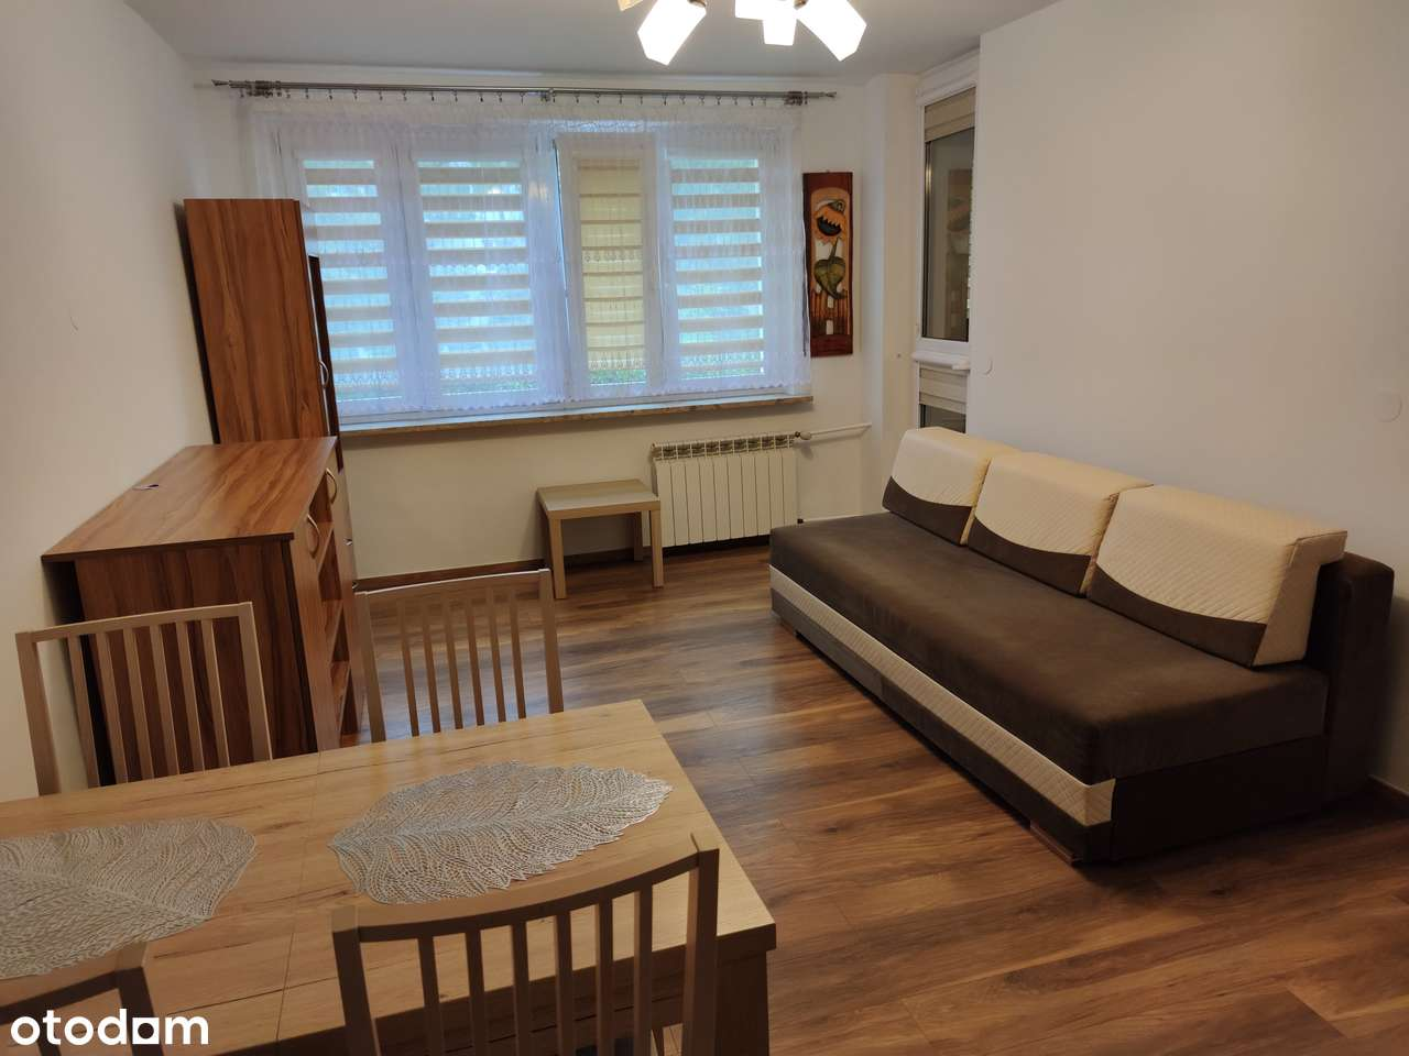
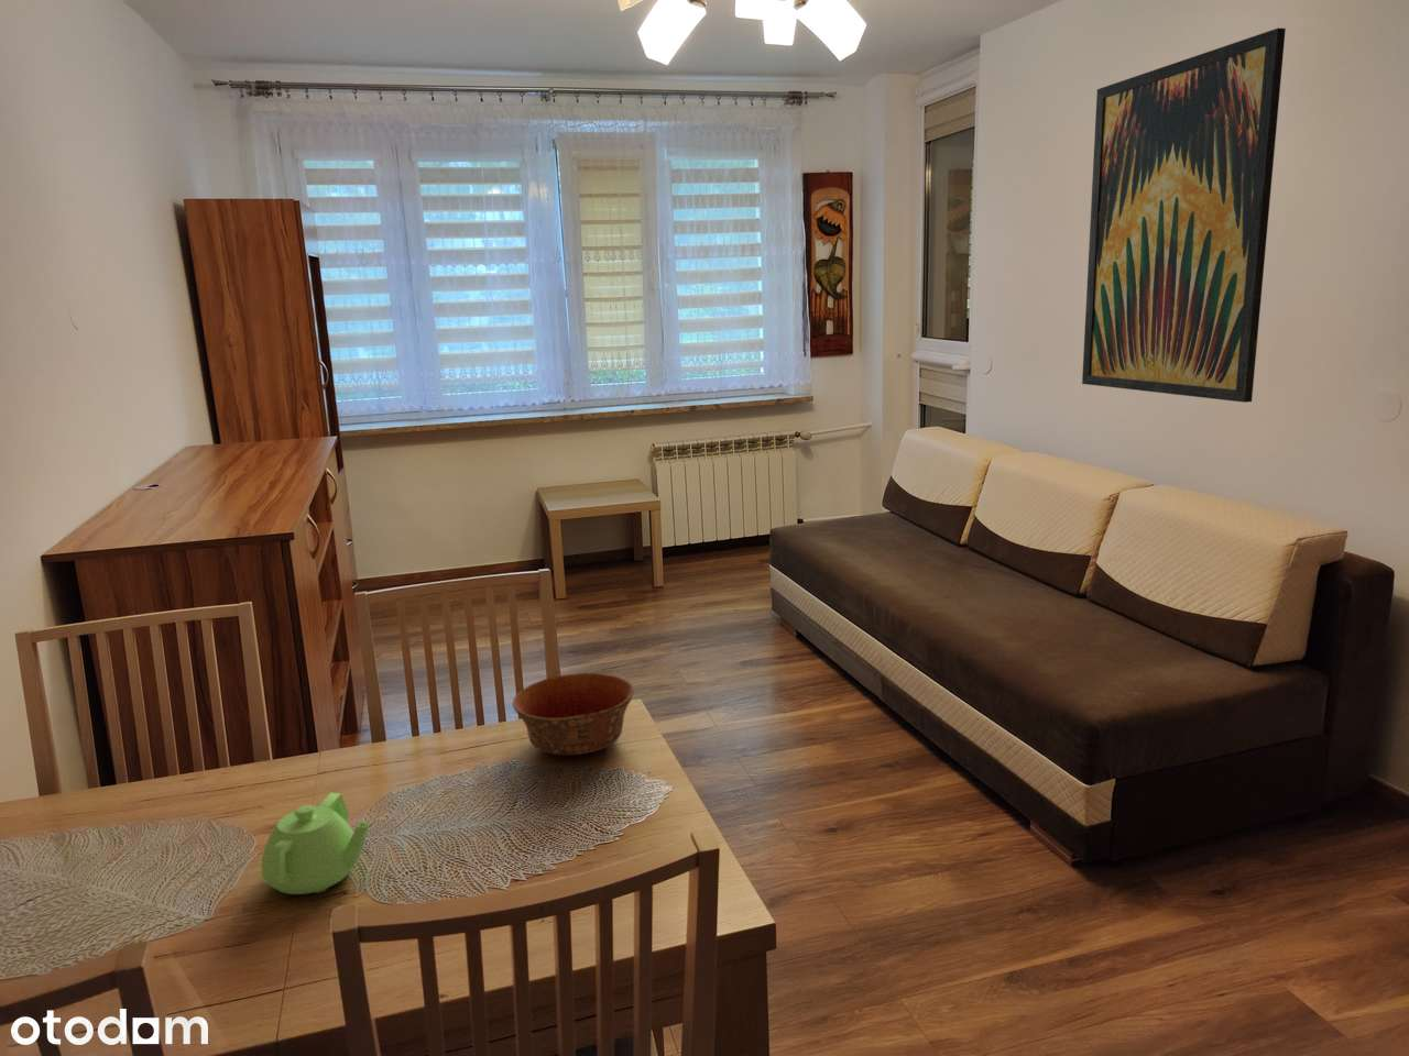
+ bowl [511,671,635,755]
+ teapot [261,792,371,895]
+ wall art [1081,28,1287,404]
